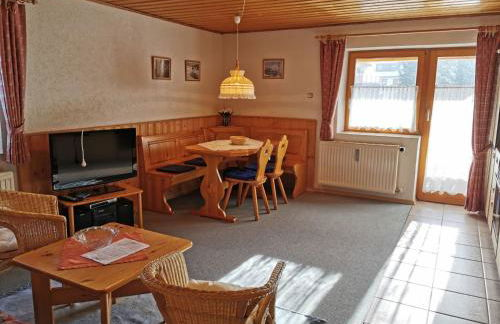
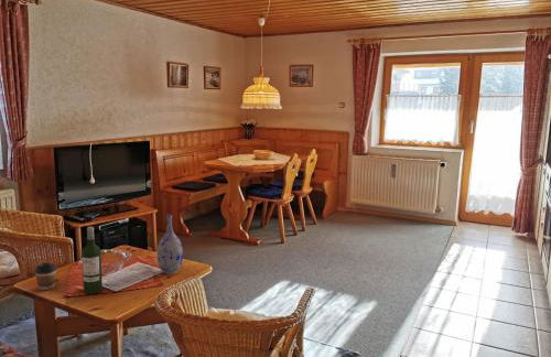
+ wine bottle [80,226,104,295]
+ vase [155,214,184,274]
+ coffee cup [33,261,57,291]
